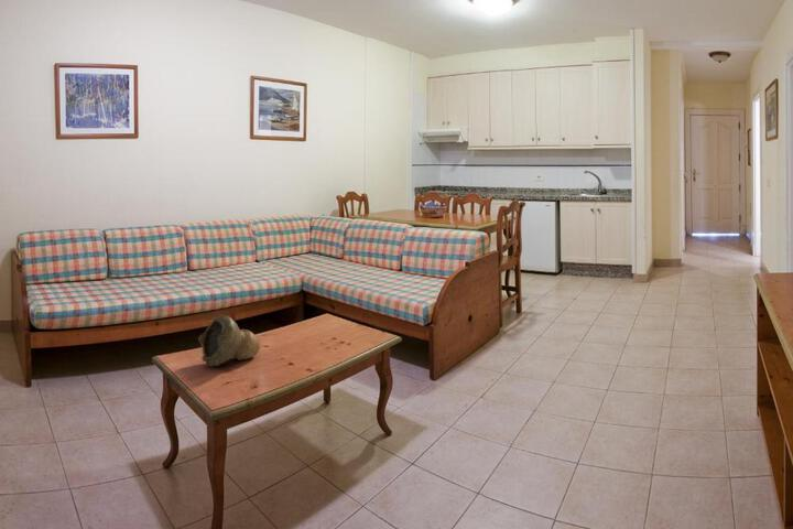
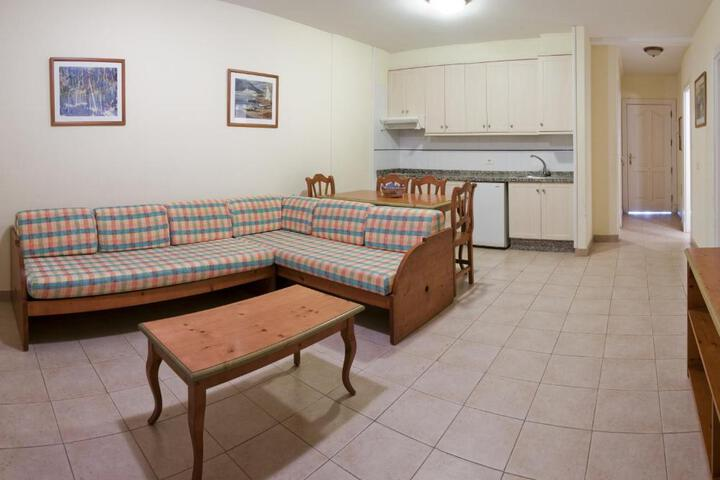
- decorative bowl [197,314,261,367]
